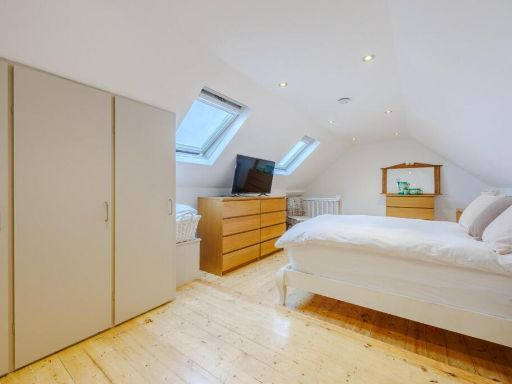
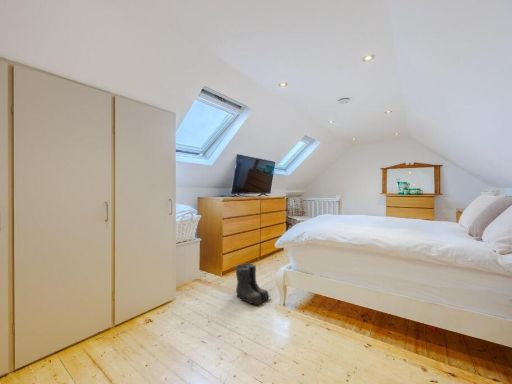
+ boots [234,262,271,306]
